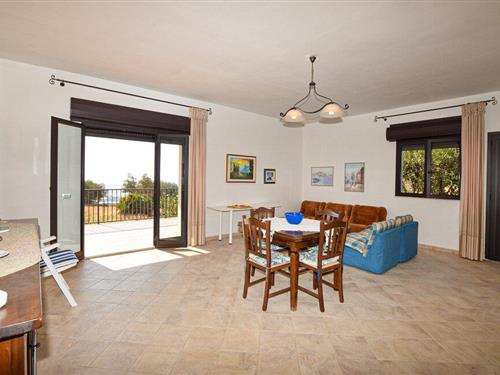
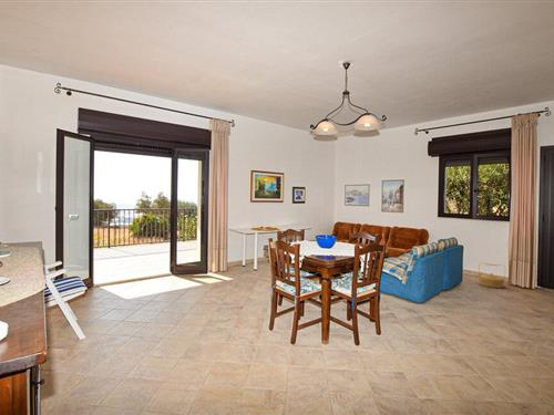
+ basket [478,261,506,289]
